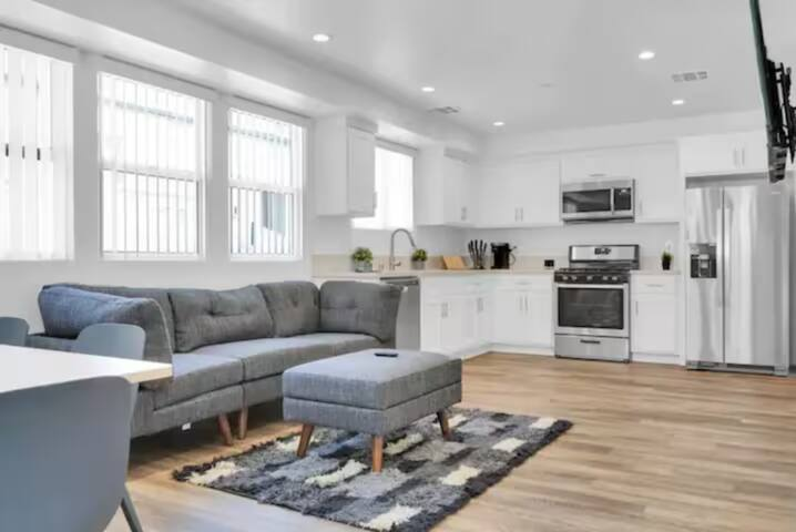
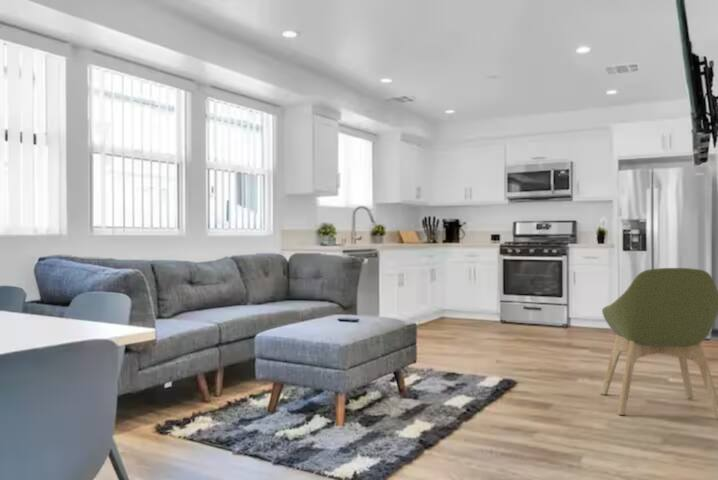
+ chair [599,267,718,421]
